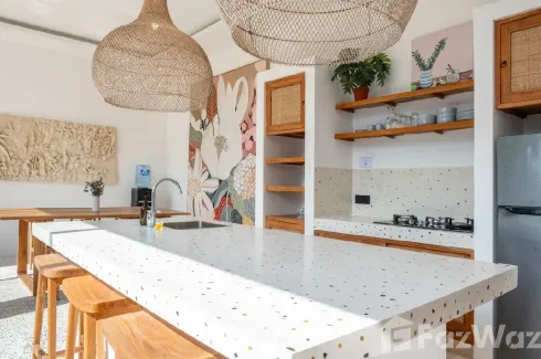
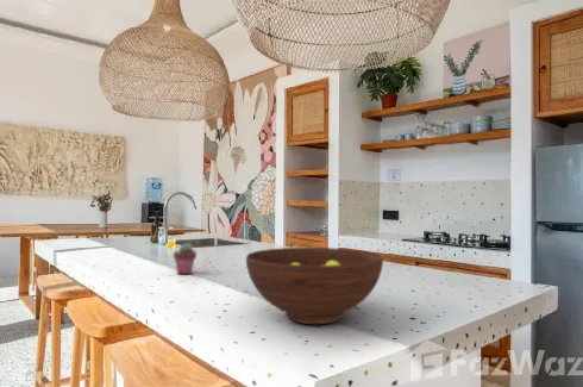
+ fruit bowl [245,246,384,325]
+ potted succulent [173,242,198,275]
